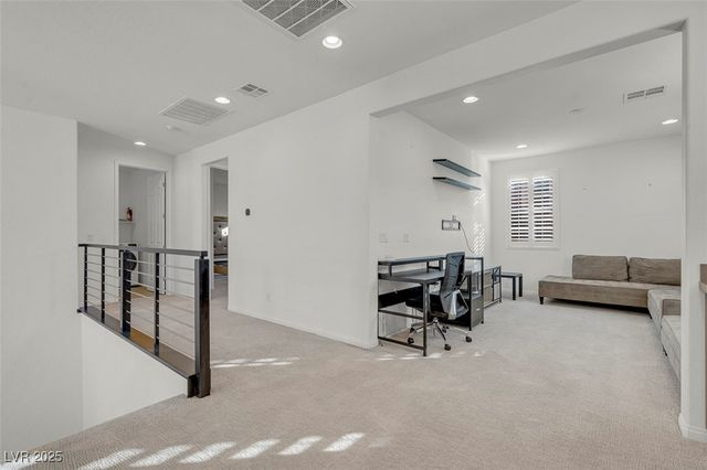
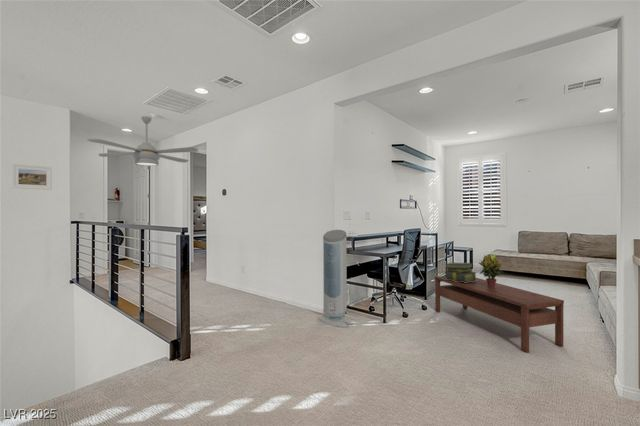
+ ceiling fan [86,115,199,167]
+ stack of books [444,261,478,283]
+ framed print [11,163,53,191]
+ air purifier [317,229,354,328]
+ potted plant [478,253,503,288]
+ coffee table [434,275,565,354]
